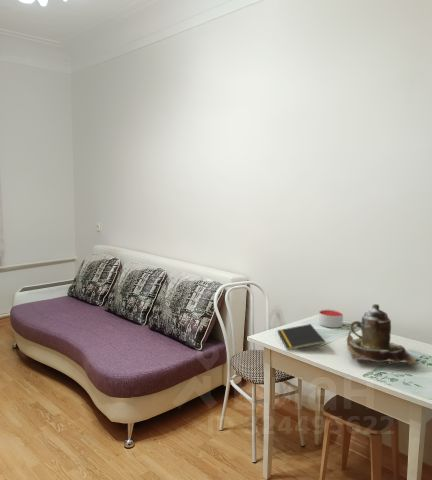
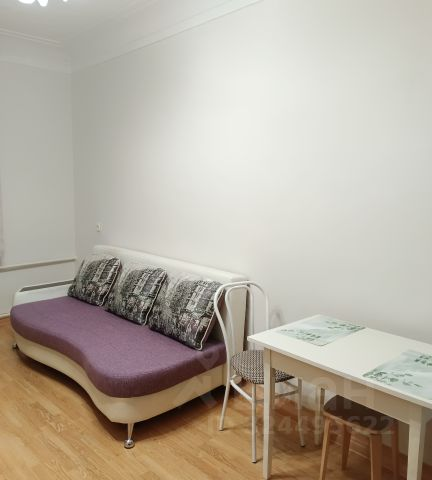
- notepad [276,323,326,351]
- candle [318,309,344,329]
- teapot [346,303,420,366]
